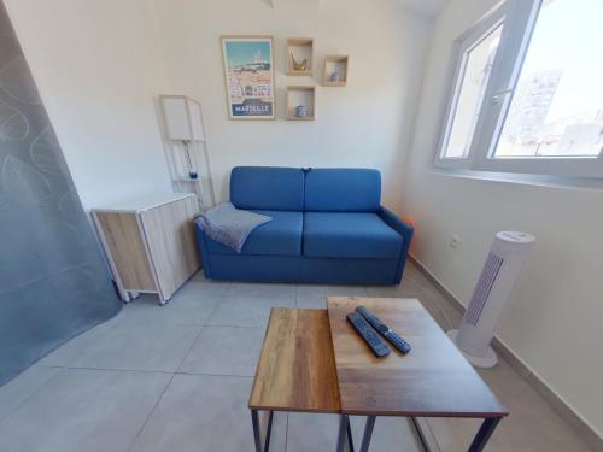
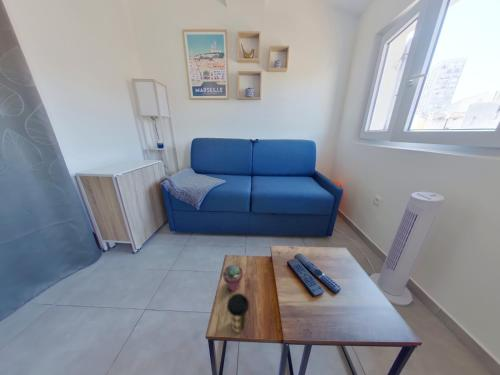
+ potted succulent [222,263,244,293]
+ coffee cup [226,292,250,333]
